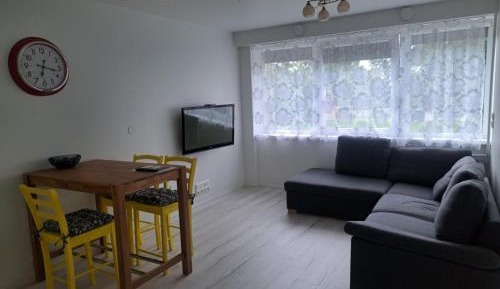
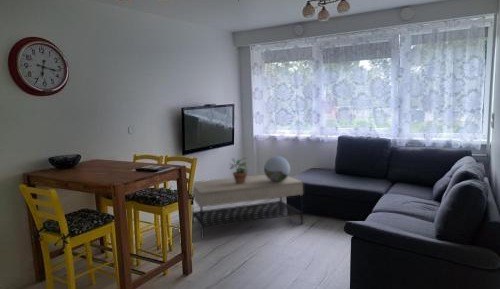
+ coffee table [191,174,304,240]
+ decorative sphere [263,155,291,182]
+ potted plant [228,156,249,184]
